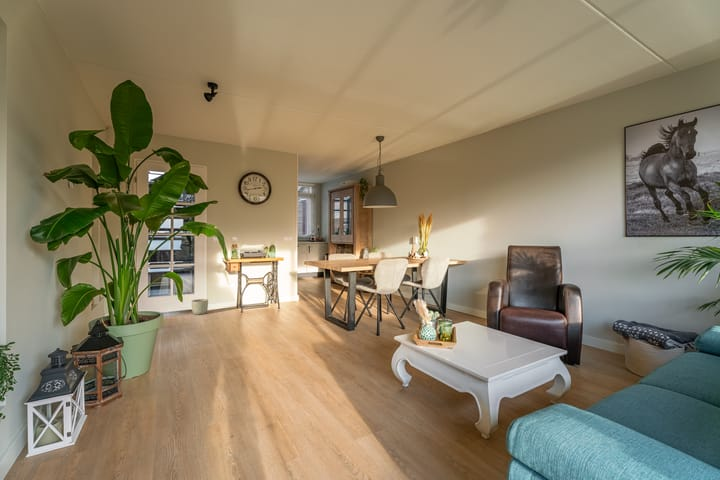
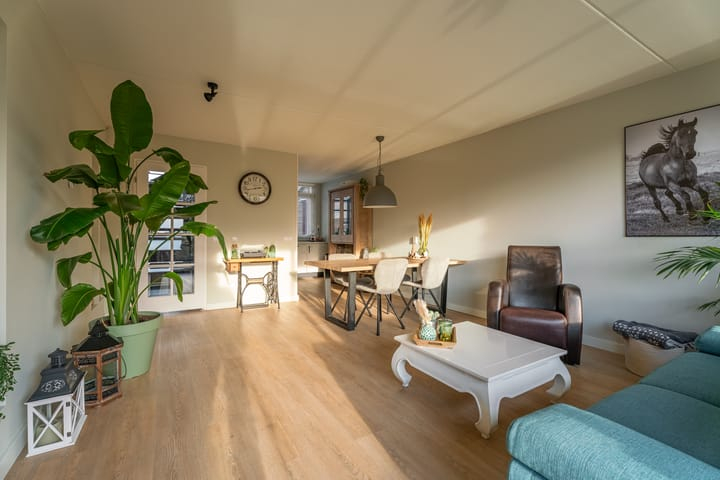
- planter [191,298,209,316]
